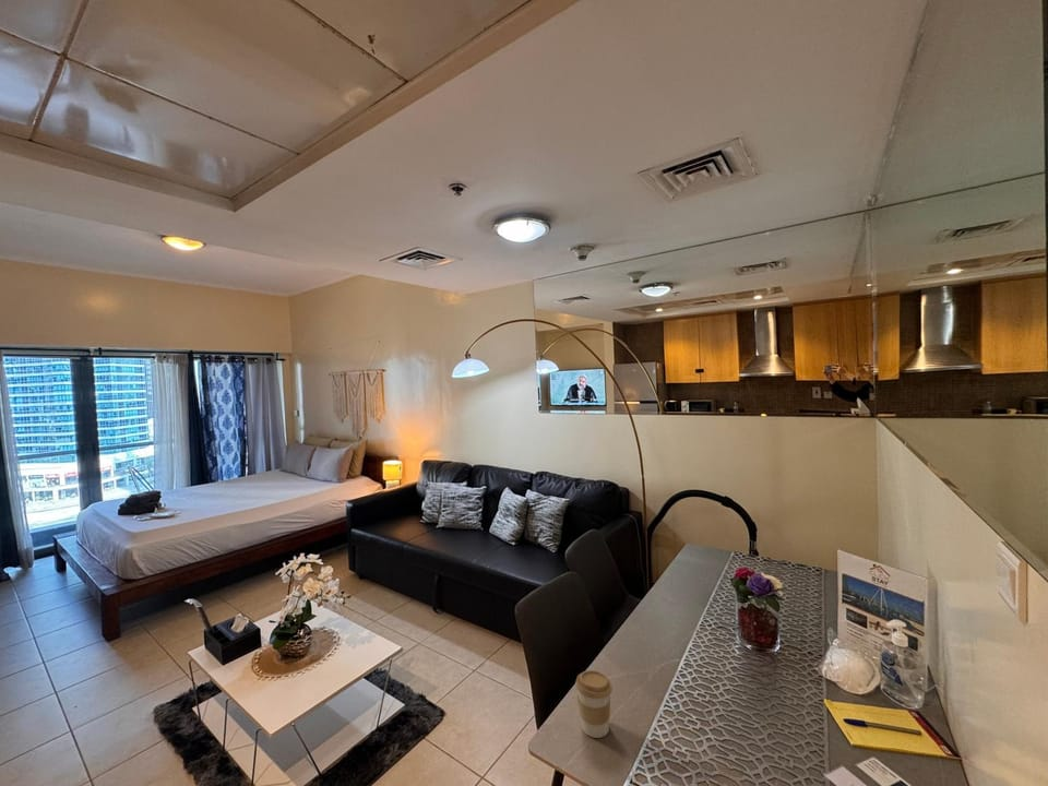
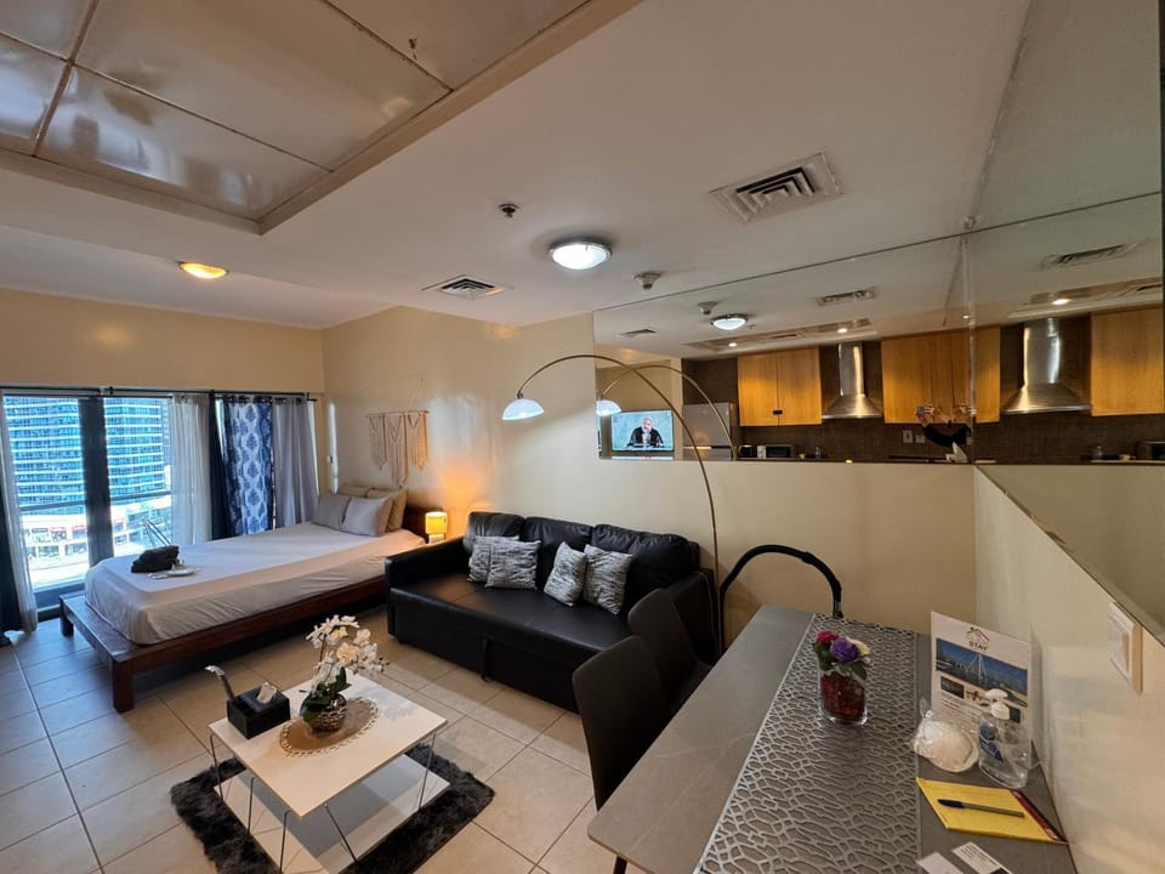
- coffee cup [574,669,614,739]
